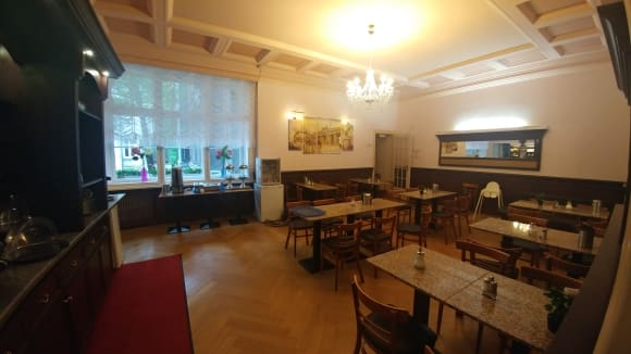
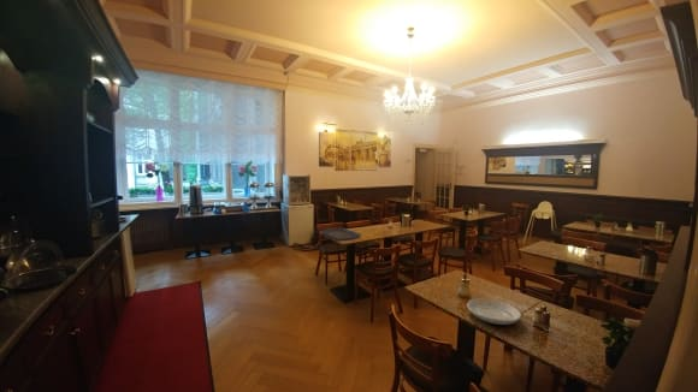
+ plate [466,297,522,326]
